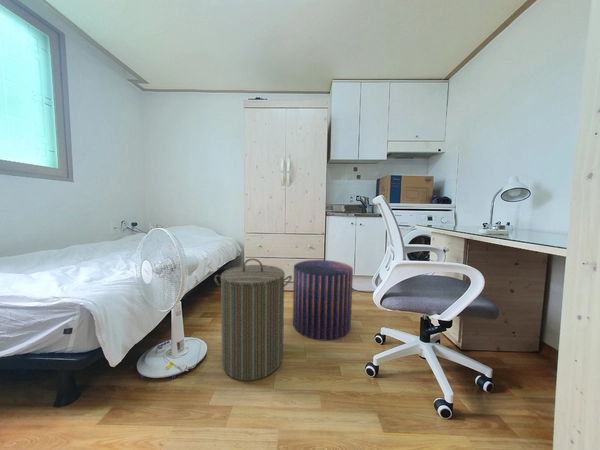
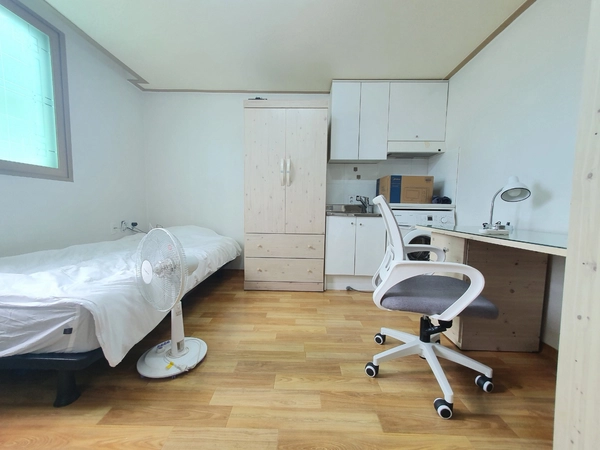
- laundry hamper [213,257,293,382]
- stool [292,259,354,342]
